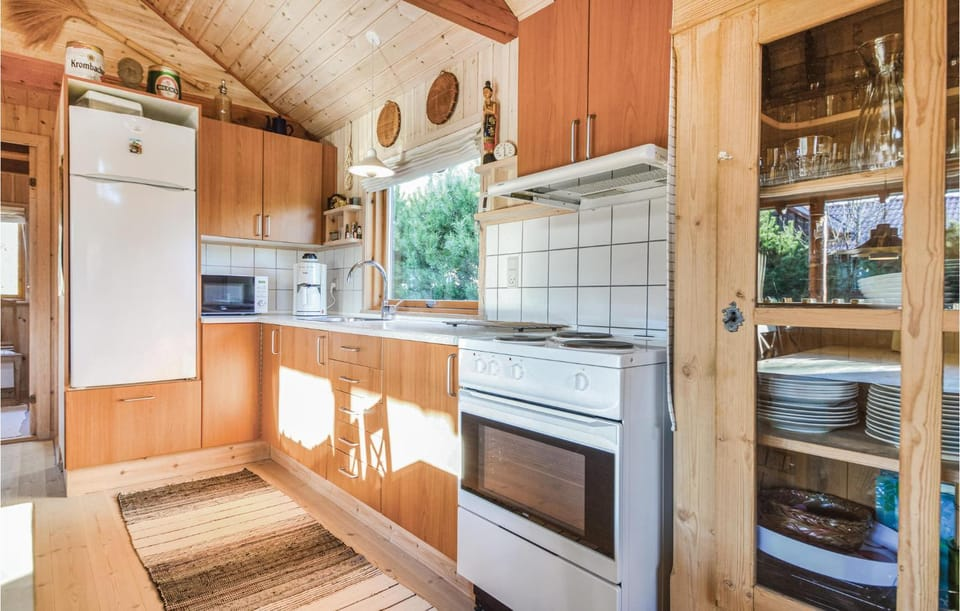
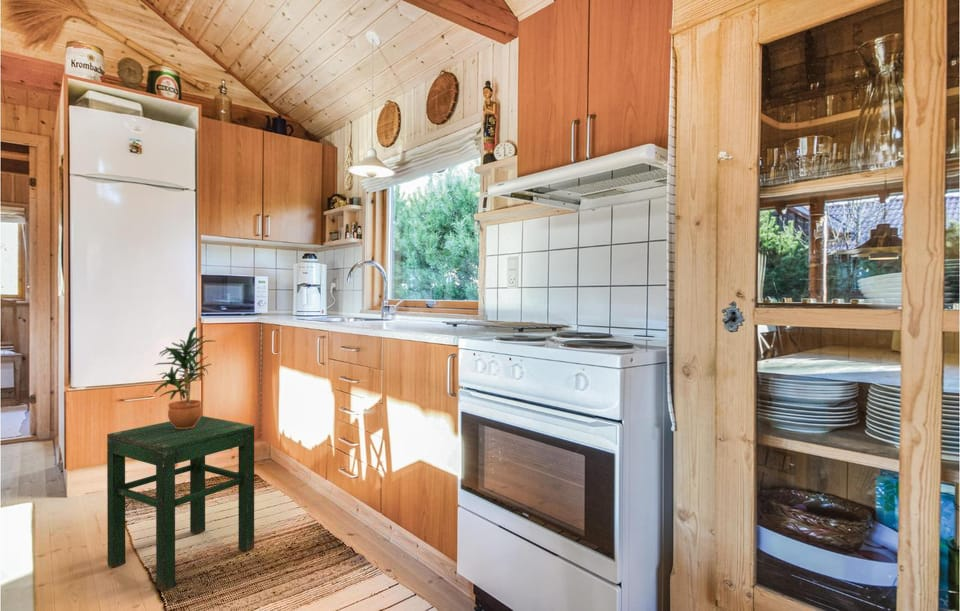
+ stool [106,415,255,593]
+ potted plant [153,326,217,429]
